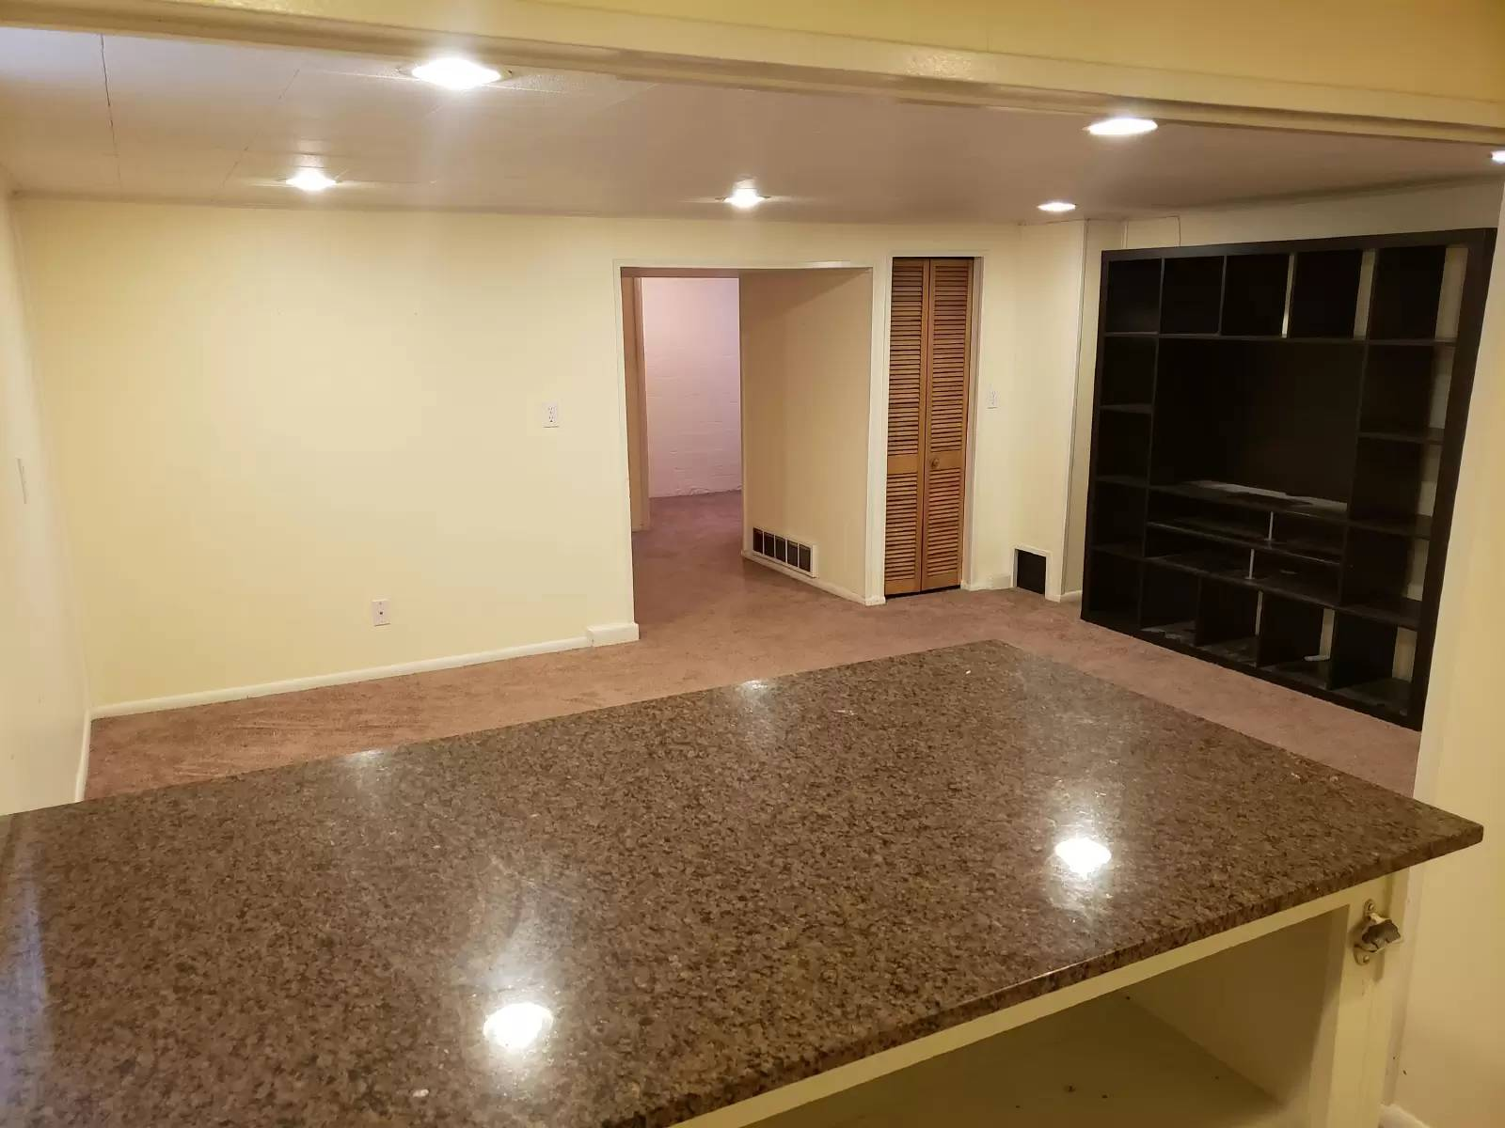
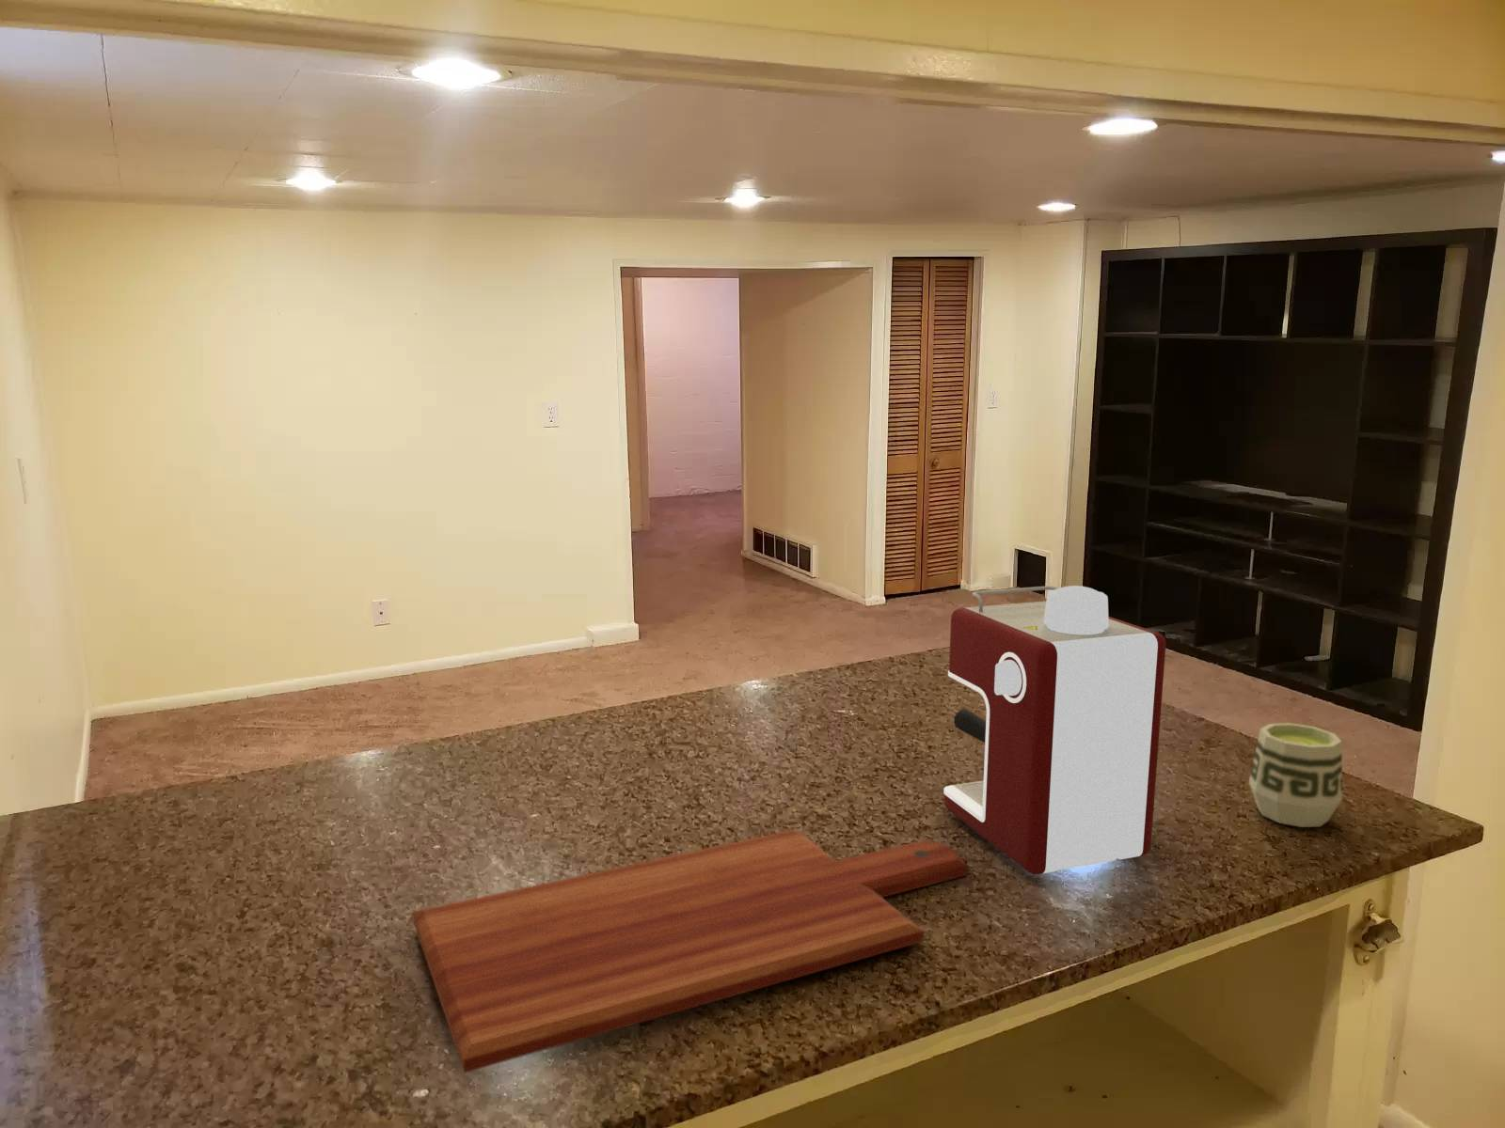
+ cutting board [412,828,968,1073]
+ cup [1248,722,1343,828]
+ coffee maker [942,584,1166,876]
